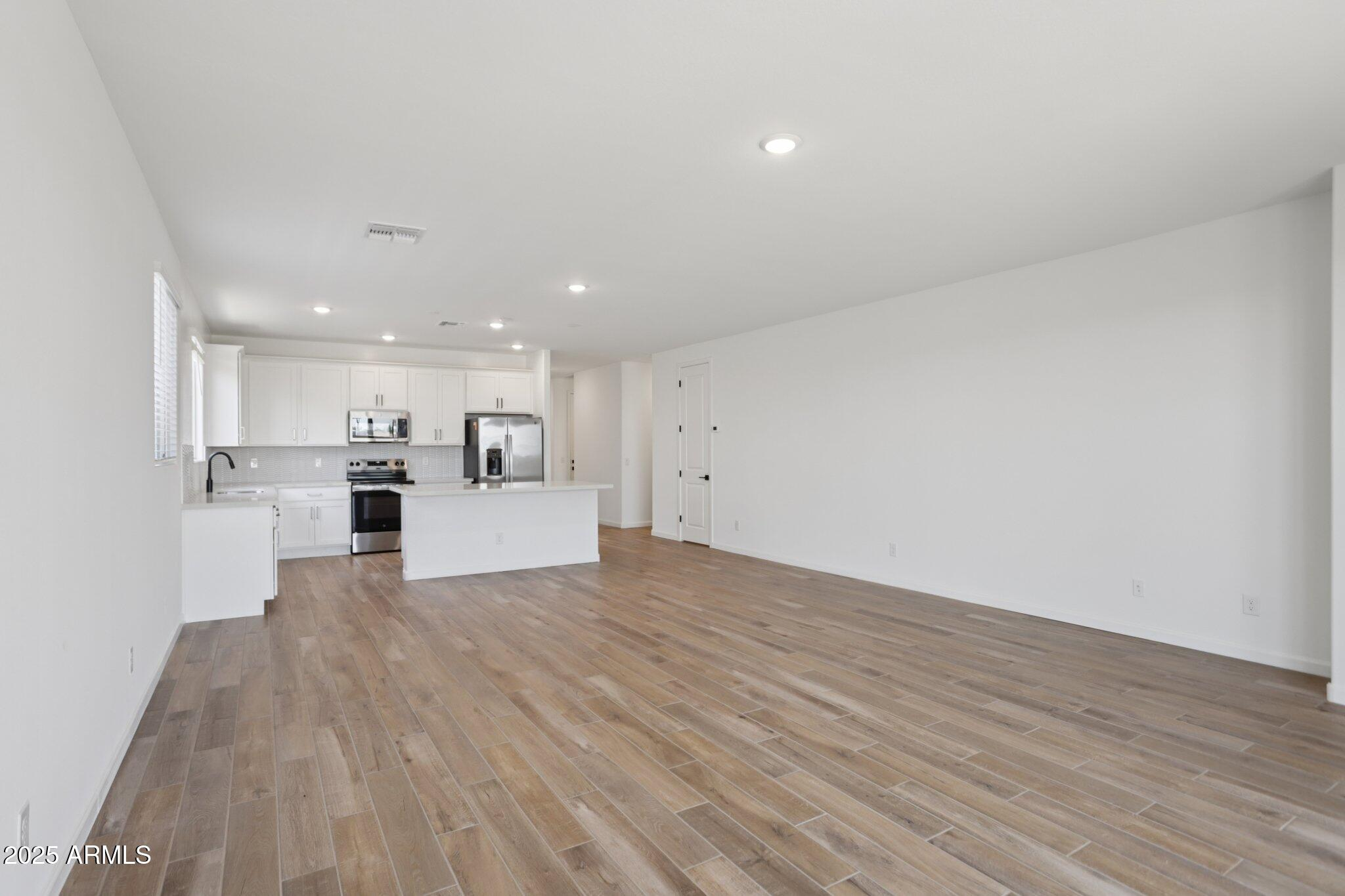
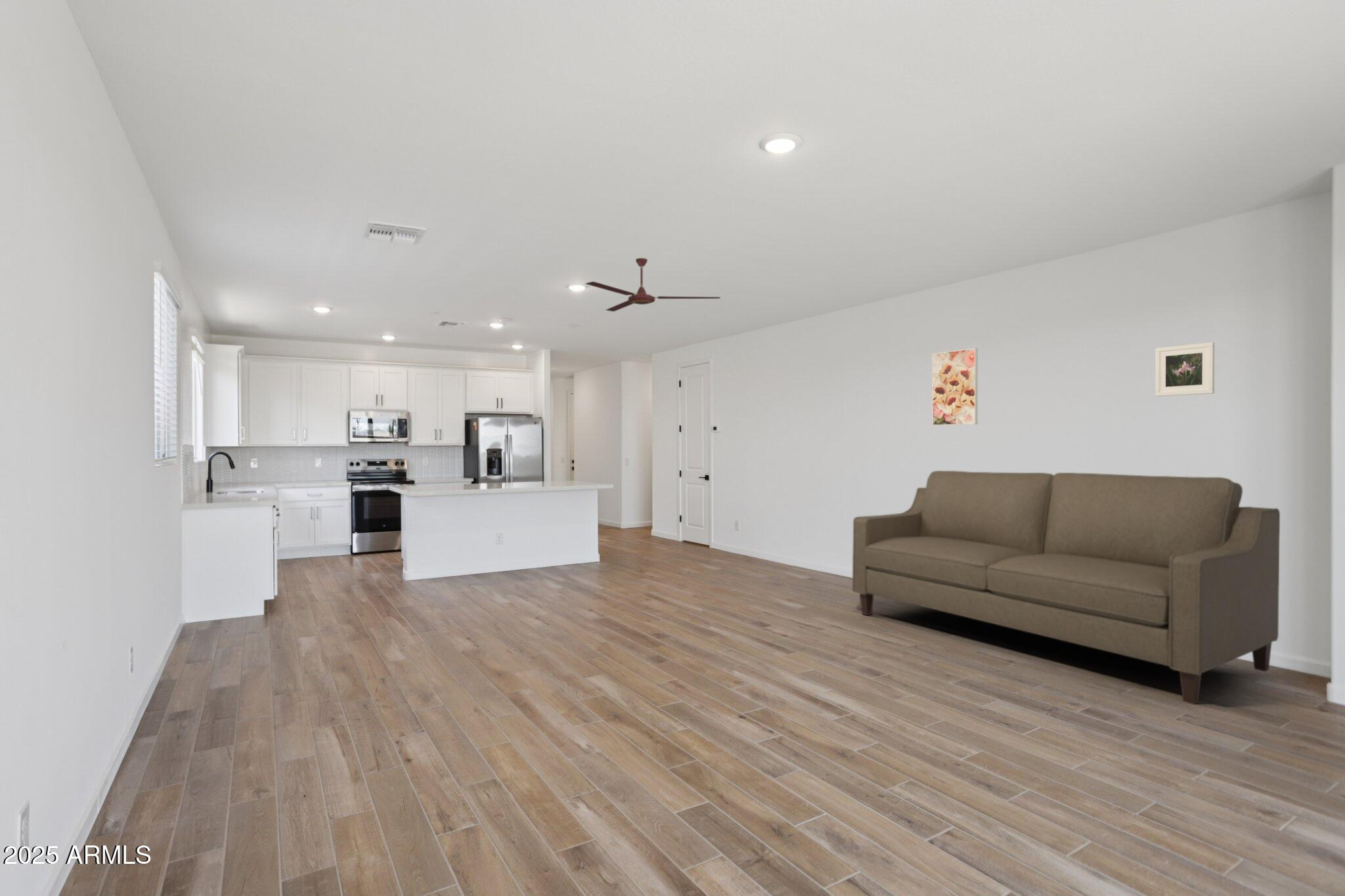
+ ceiling fan [584,257,721,312]
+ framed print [1155,342,1215,397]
+ sofa [852,470,1281,705]
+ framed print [932,347,978,426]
